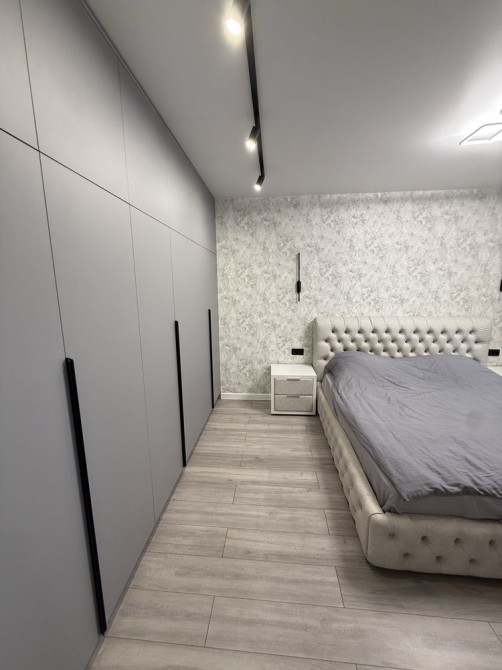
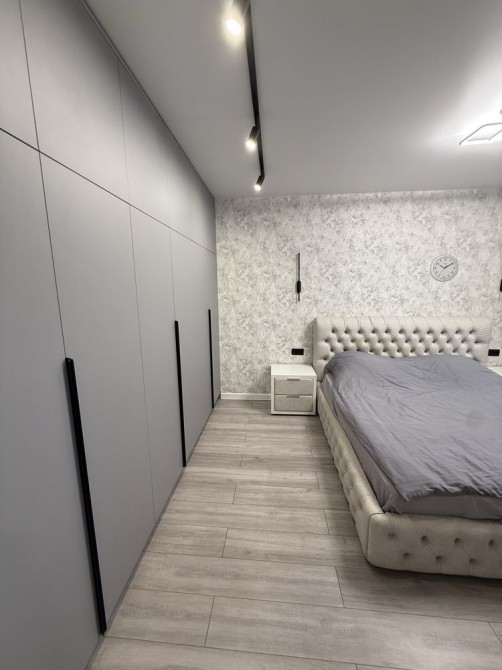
+ wall clock [429,253,459,283]
